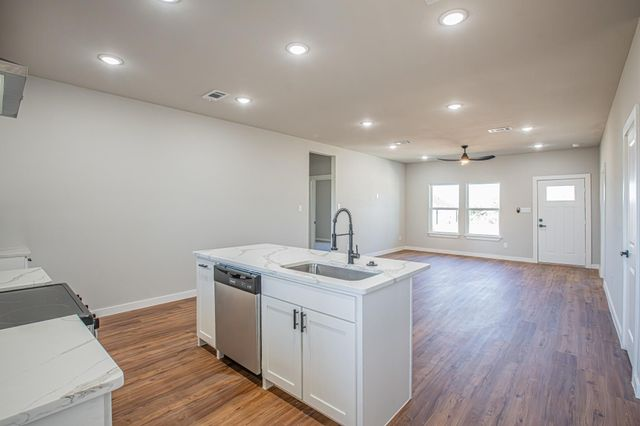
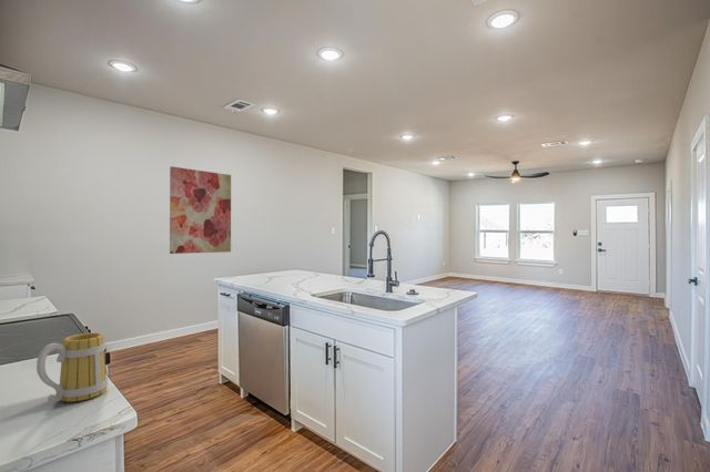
+ mug [36,331,109,403]
+ wall art [169,165,232,255]
